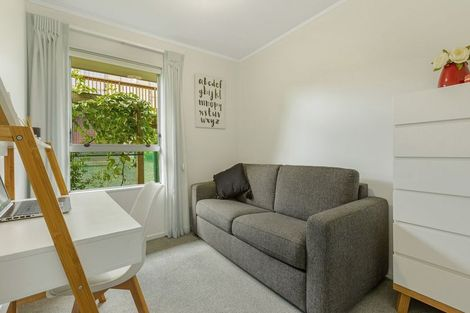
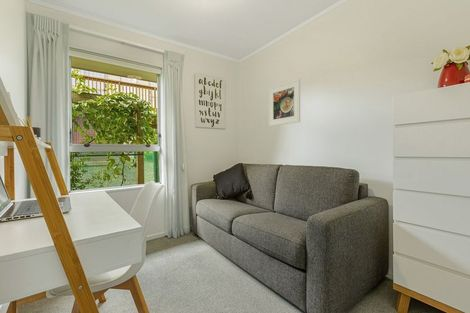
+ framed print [268,78,301,127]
